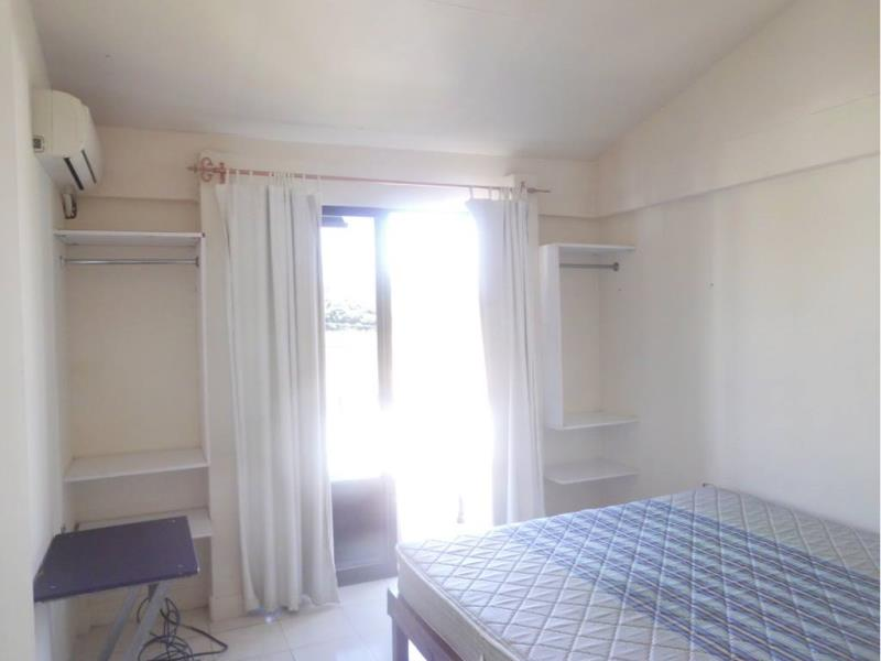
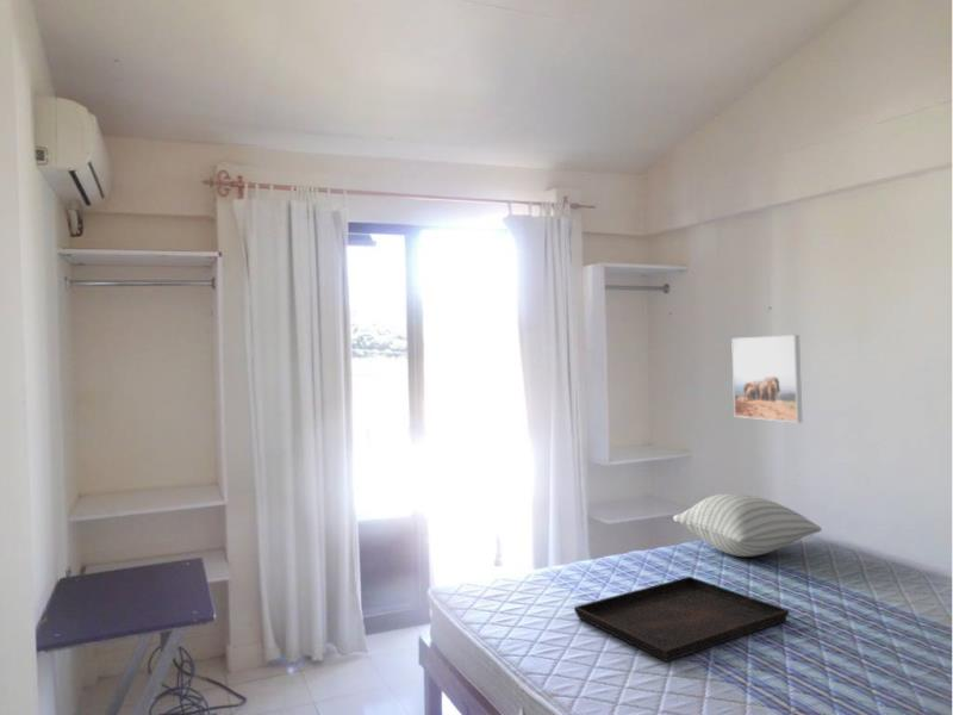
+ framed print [730,334,803,424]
+ serving tray [573,576,790,663]
+ pillow [672,492,823,558]
